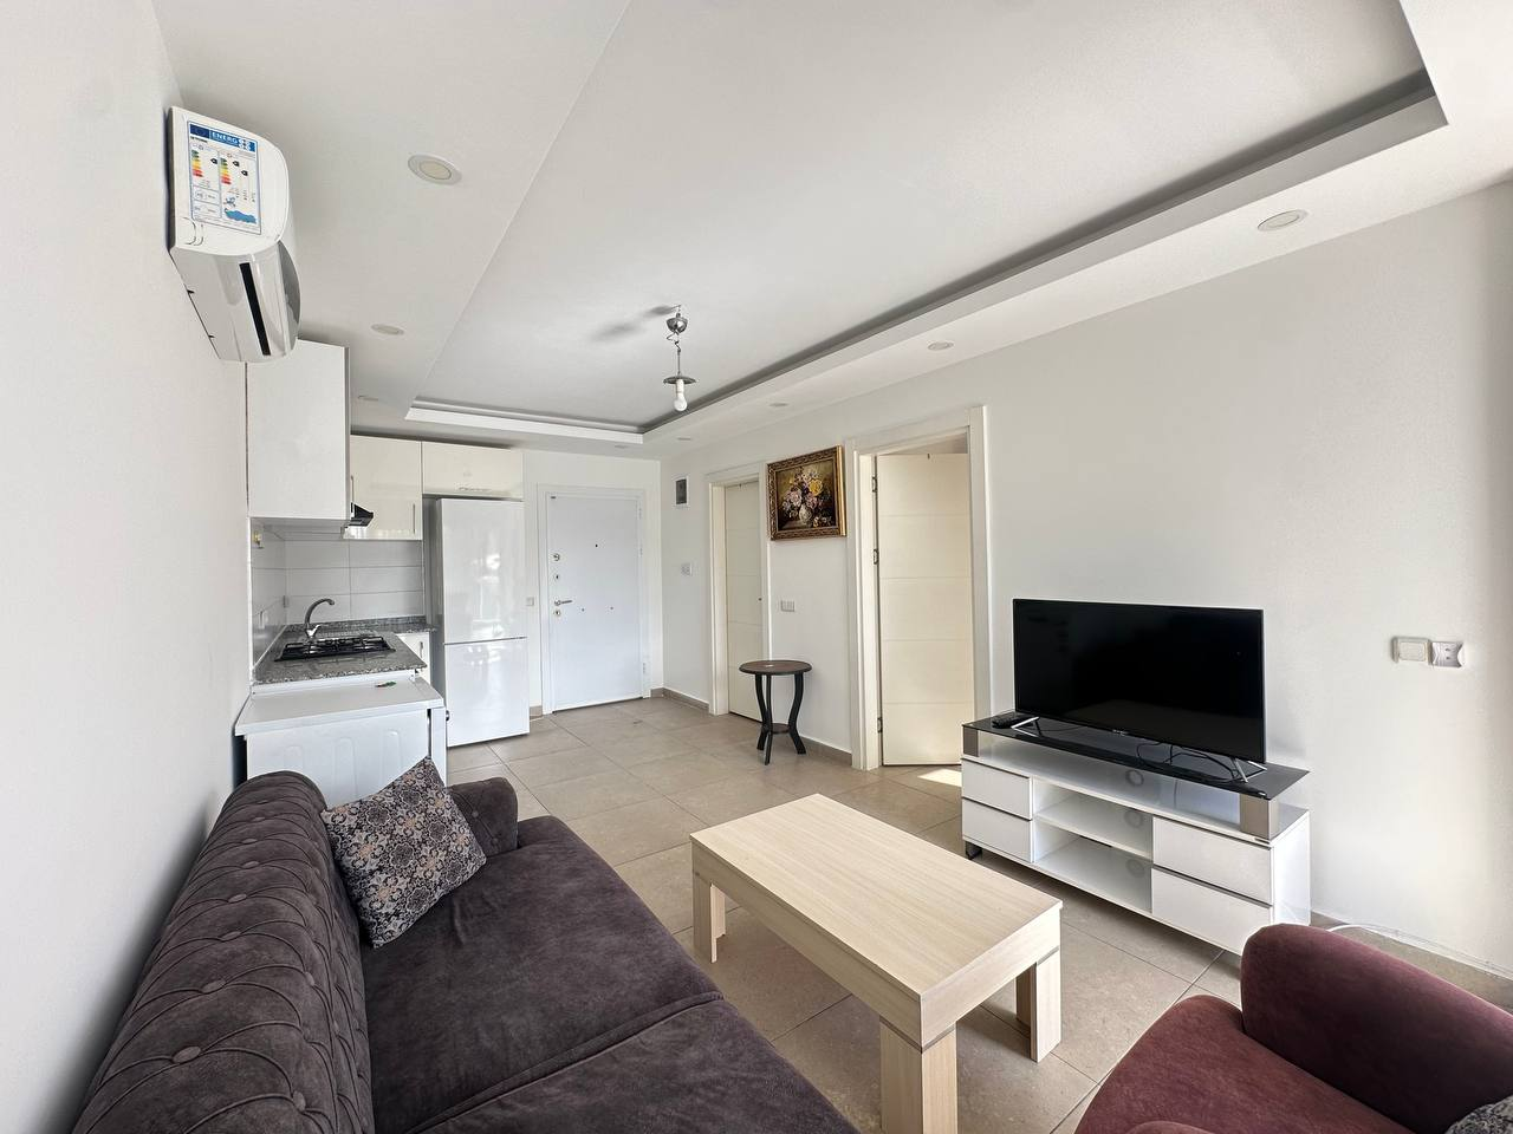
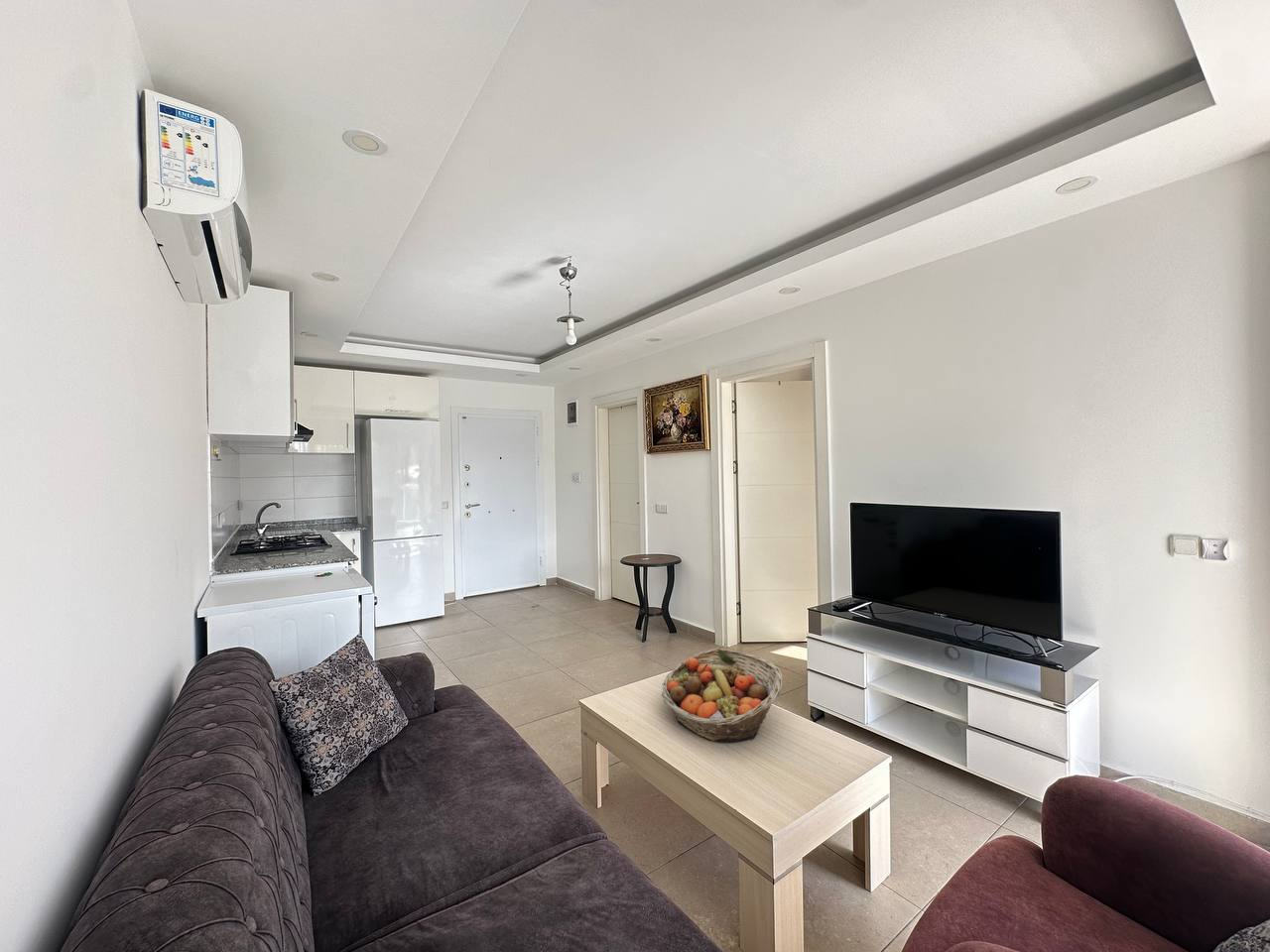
+ fruit basket [661,648,784,743]
